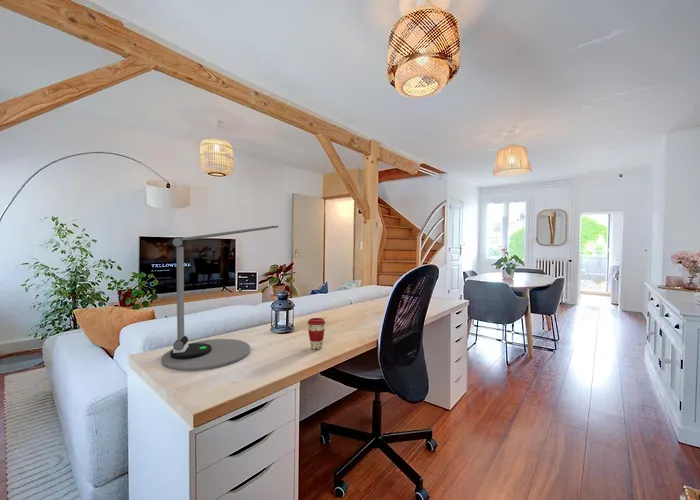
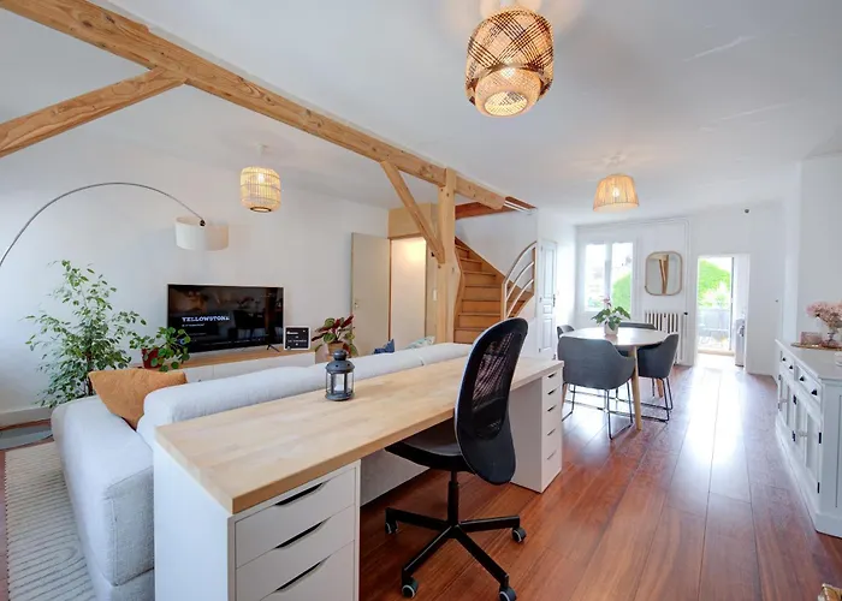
- desk lamp [160,225,279,372]
- coffee cup [307,317,327,351]
